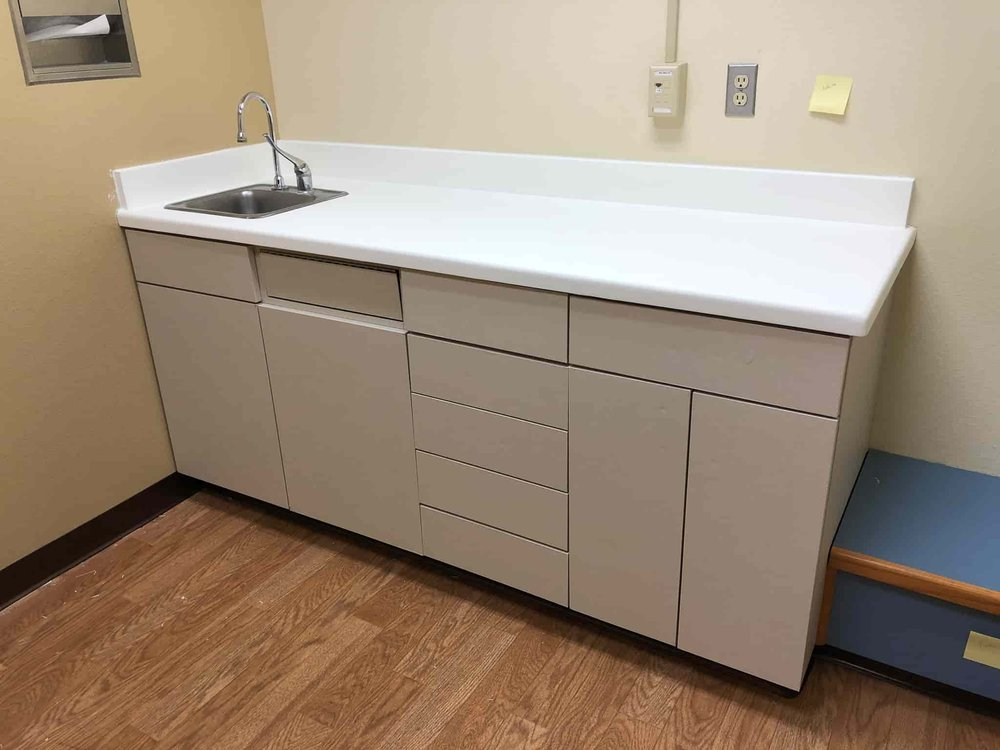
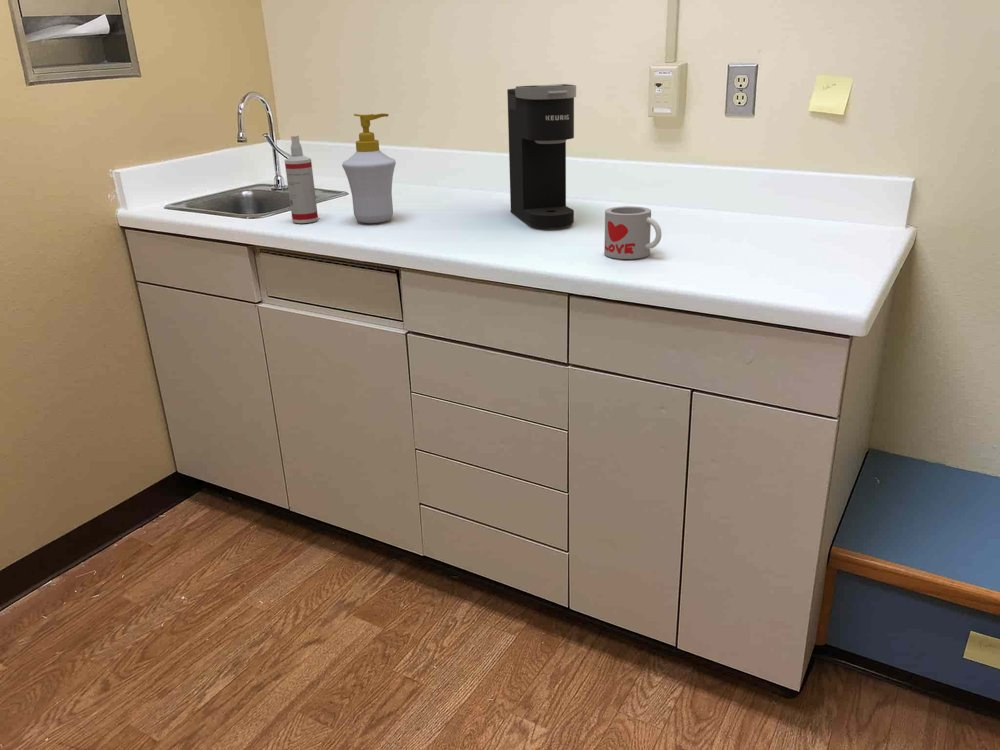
+ mug [603,205,662,260]
+ spray bottle [284,135,319,224]
+ soap bottle [341,112,397,224]
+ coffee maker [506,83,577,229]
